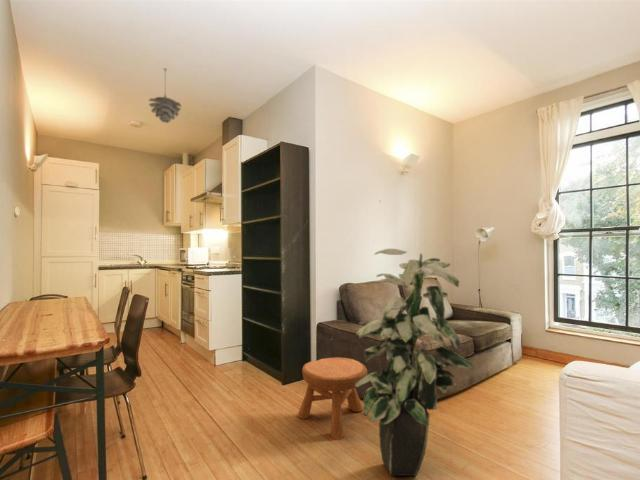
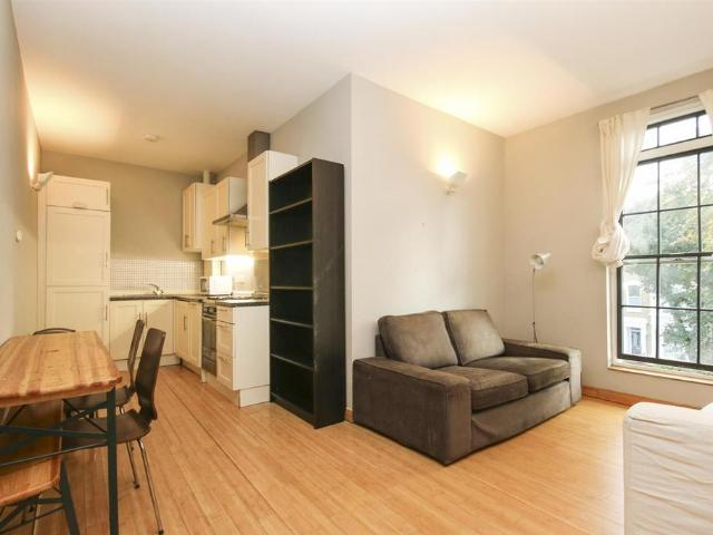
- stool [296,356,368,441]
- indoor plant [355,248,475,477]
- pendant light [148,67,183,124]
